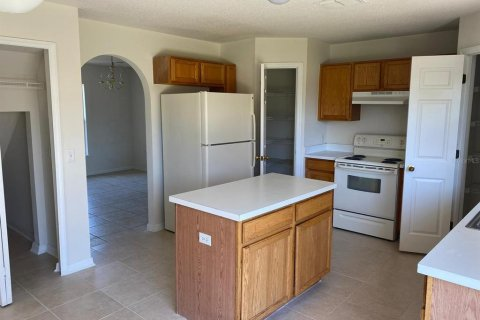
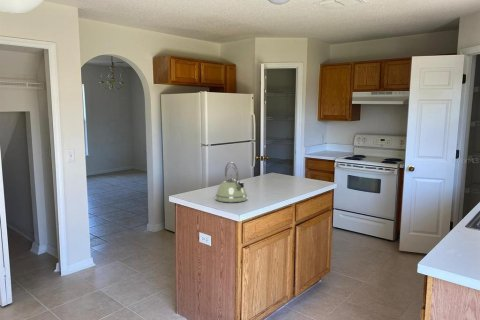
+ kettle [214,161,249,203]
